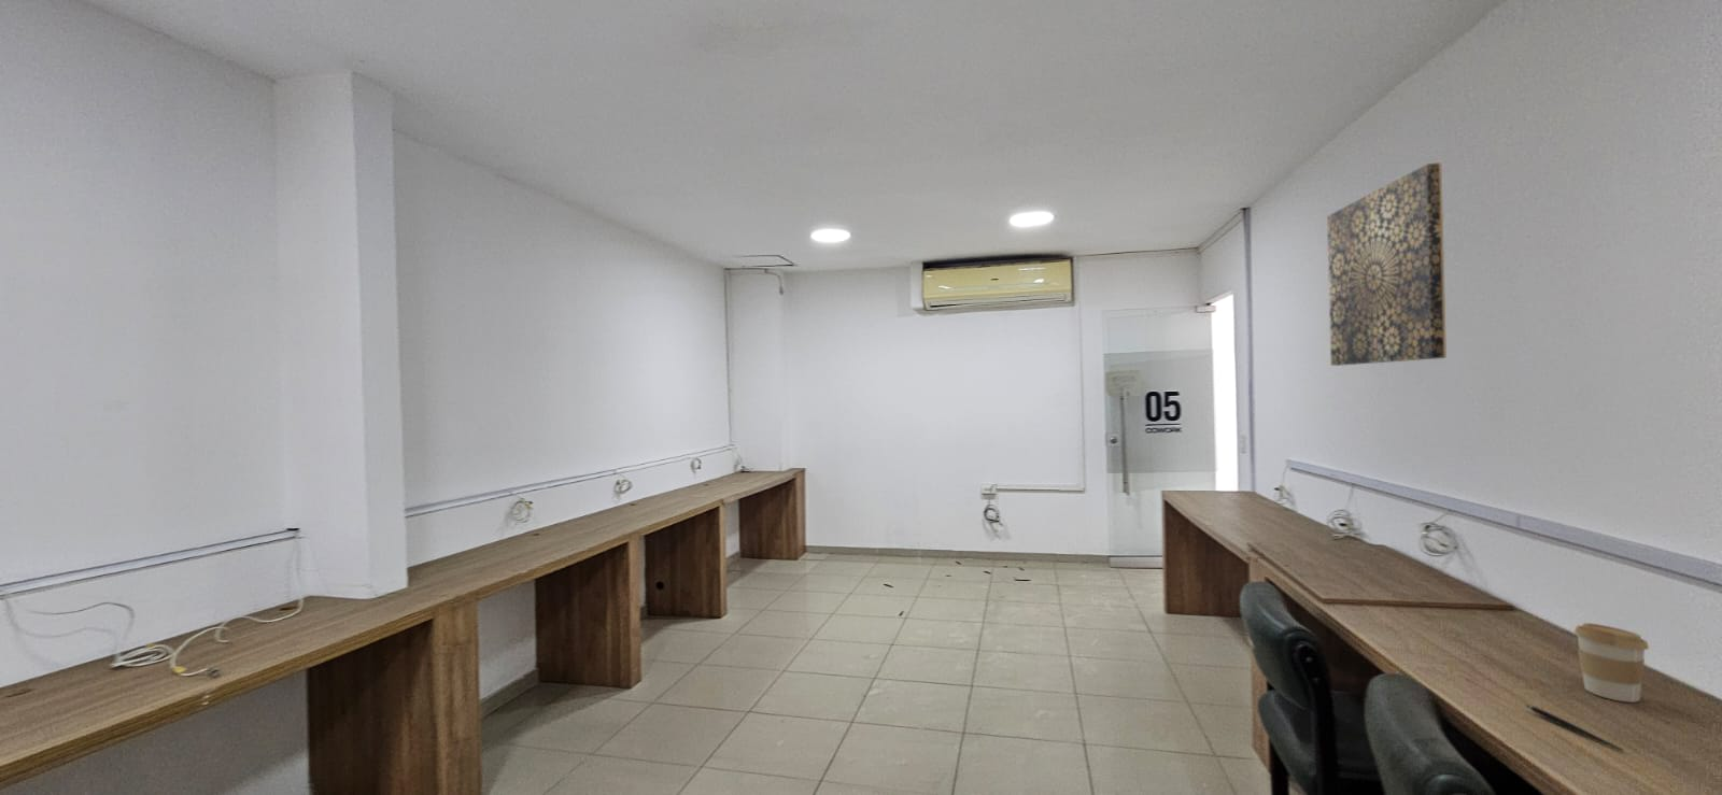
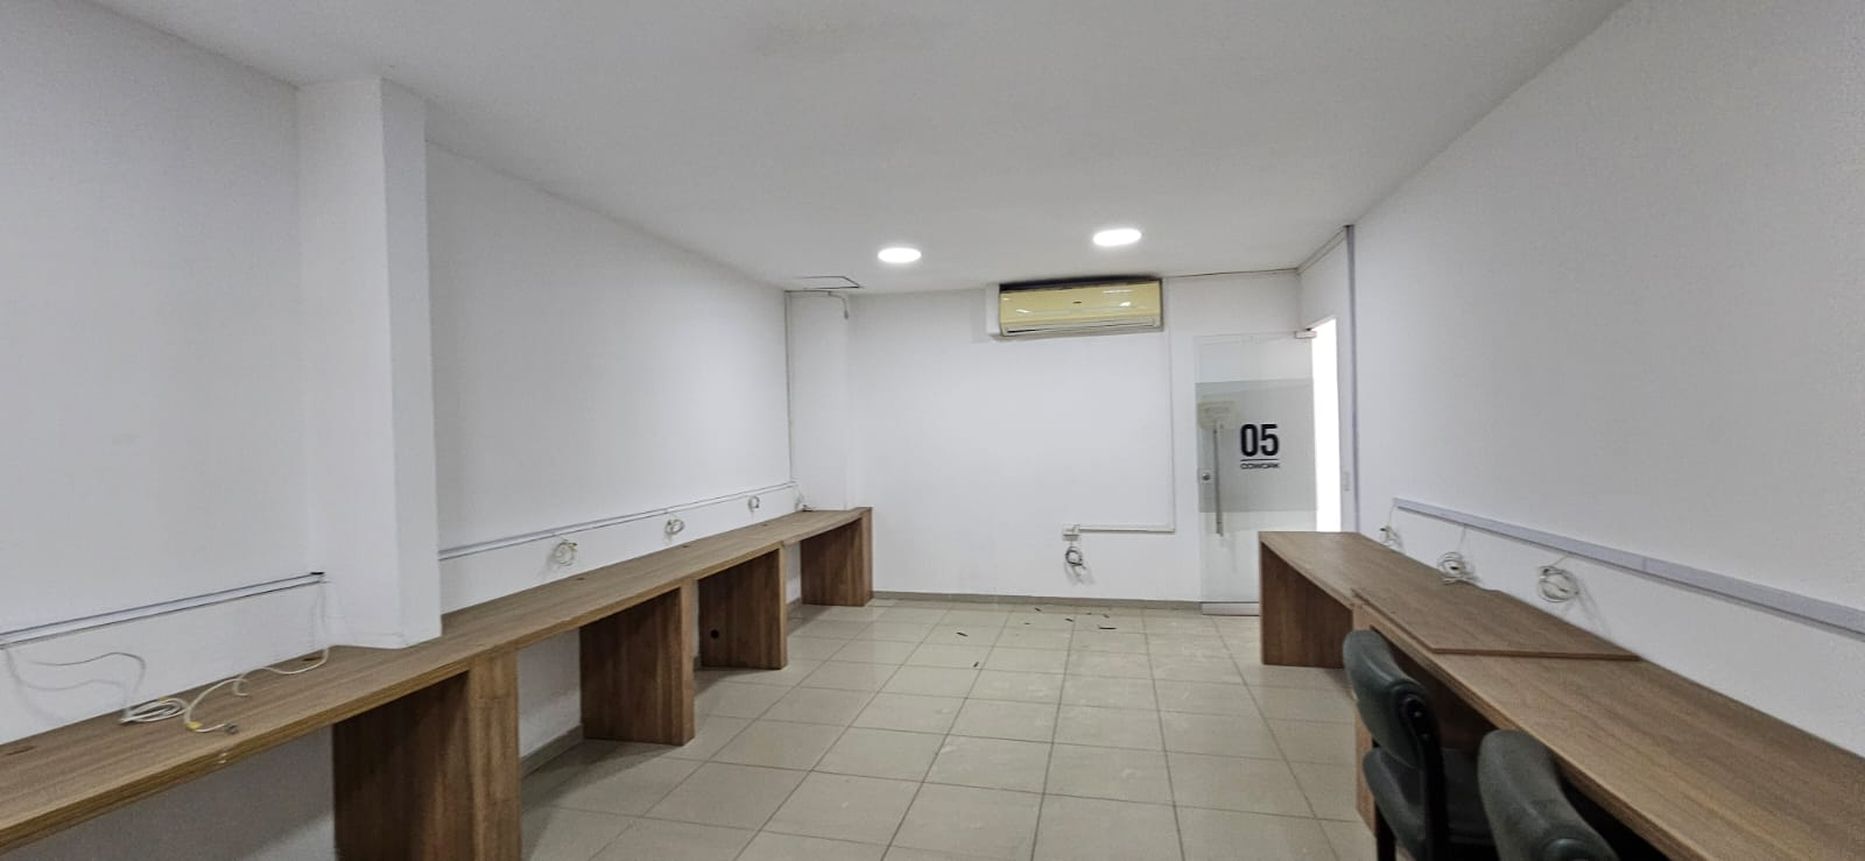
- pen [1525,705,1625,752]
- coffee cup [1574,622,1650,704]
- wall art [1326,163,1447,367]
